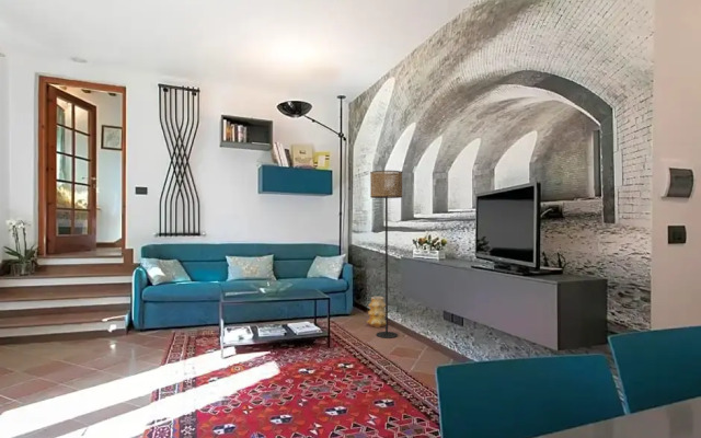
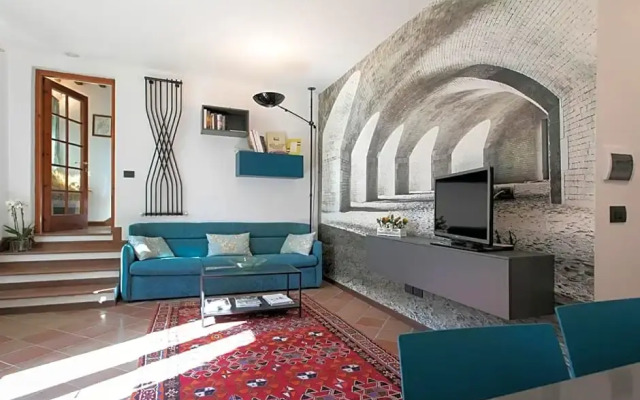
- vase [366,296,390,328]
- floor lamp [369,170,403,339]
